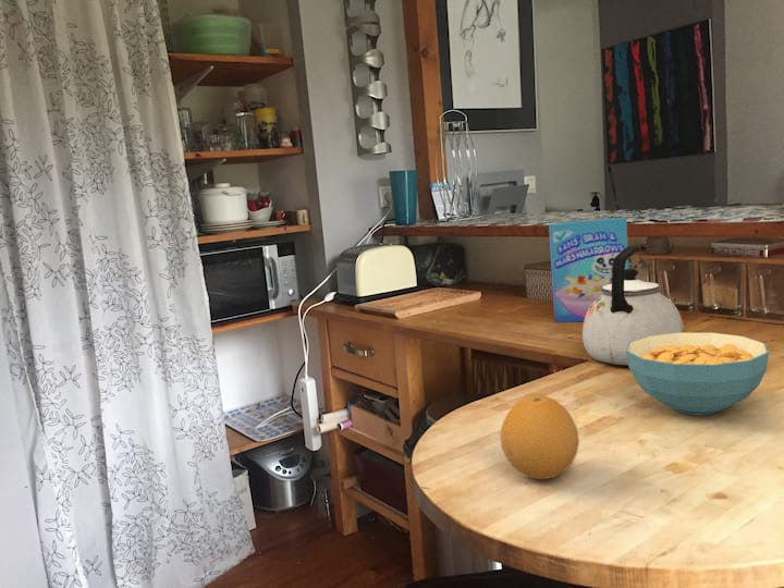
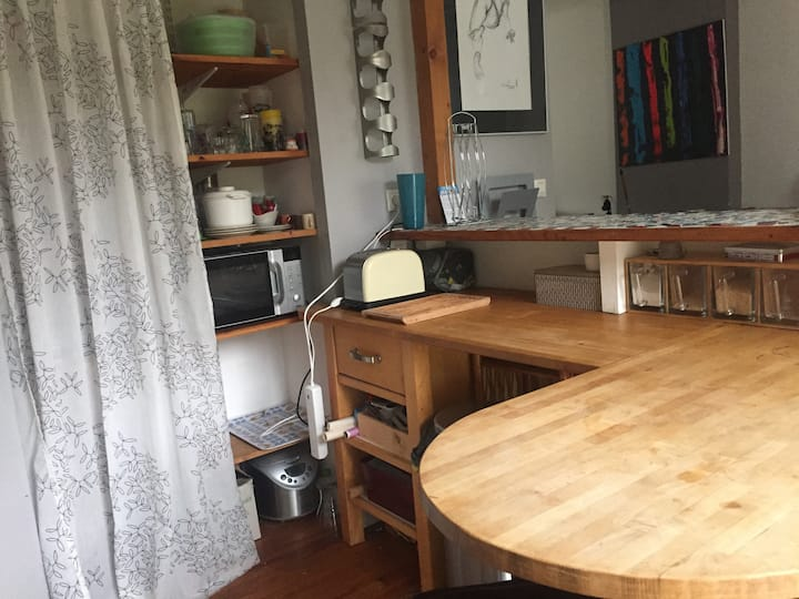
- cereal bowl [626,332,770,416]
- cereal box [548,217,629,323]
- fruit [500,393,580,480]
- kettle [581,245,685,366]
